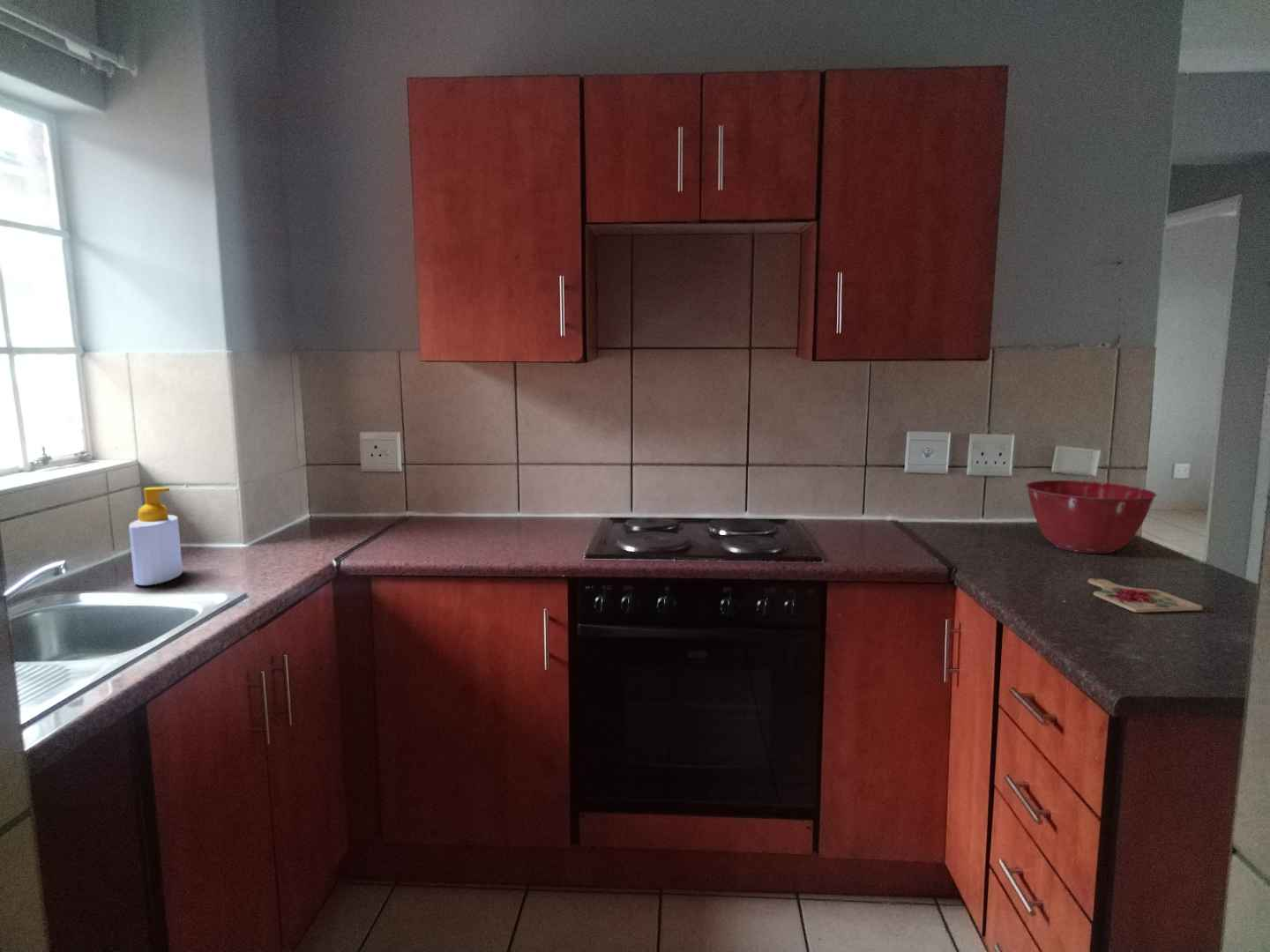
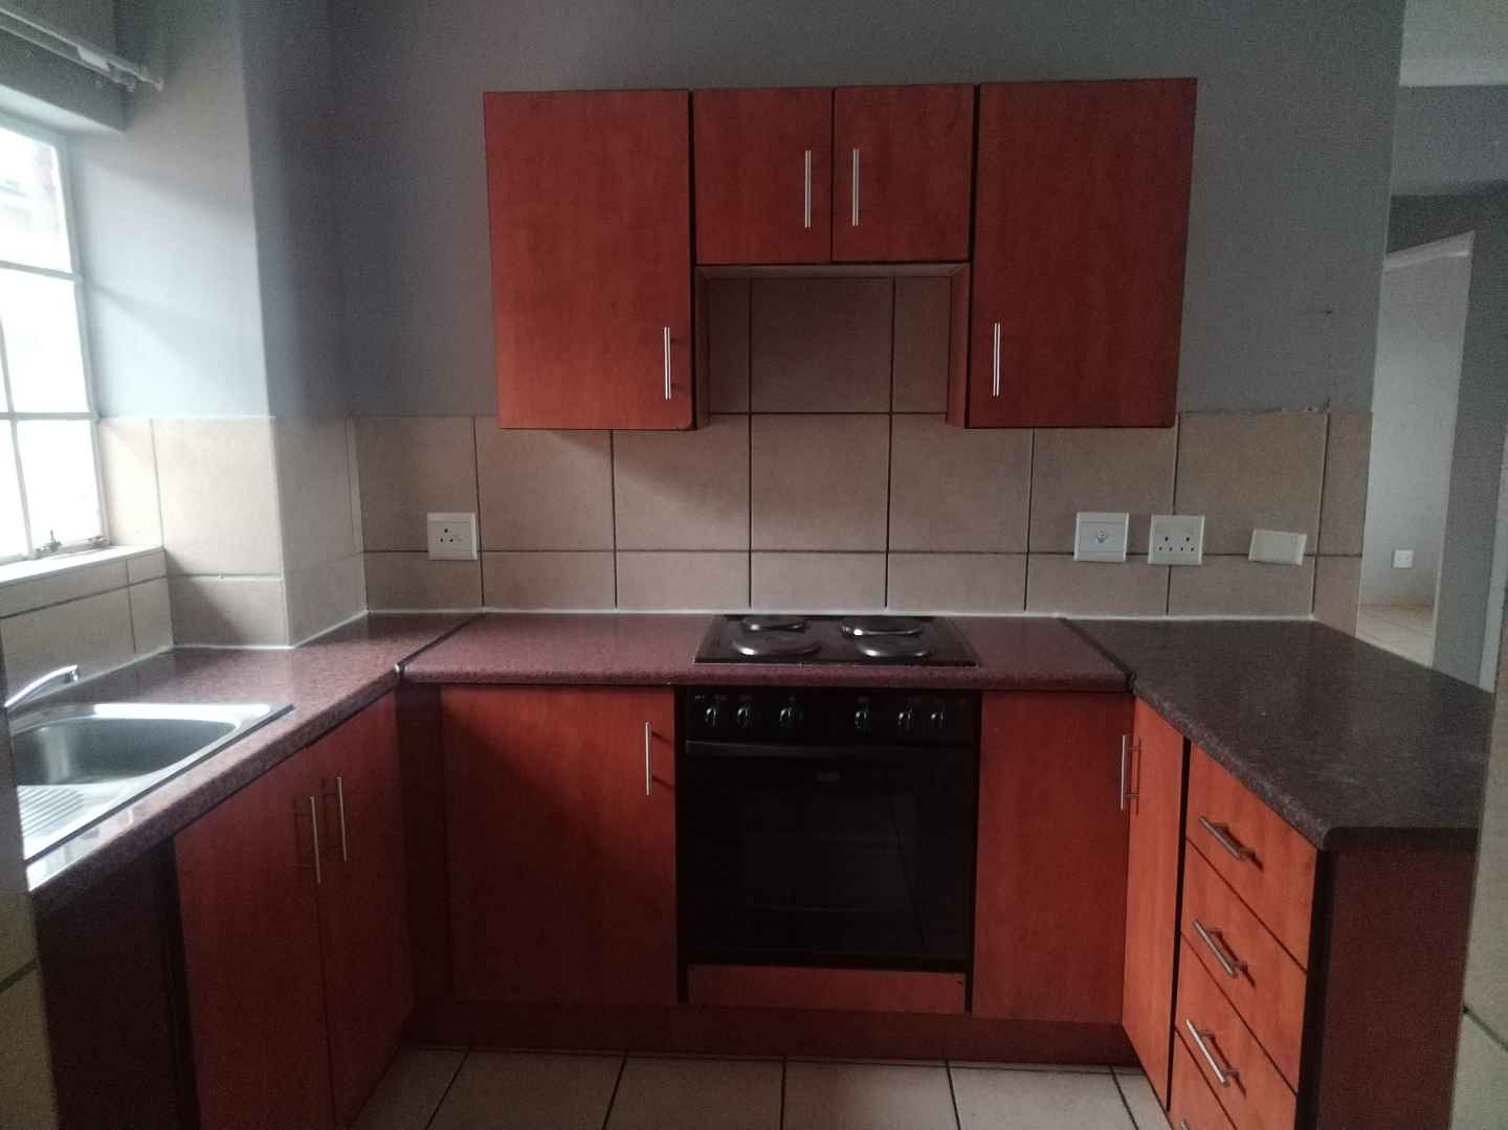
- mixing bowl [1025,480,1157,554]
- soap bottle [128,487,183,586]
- cutting board [1087,577,1204,614]
